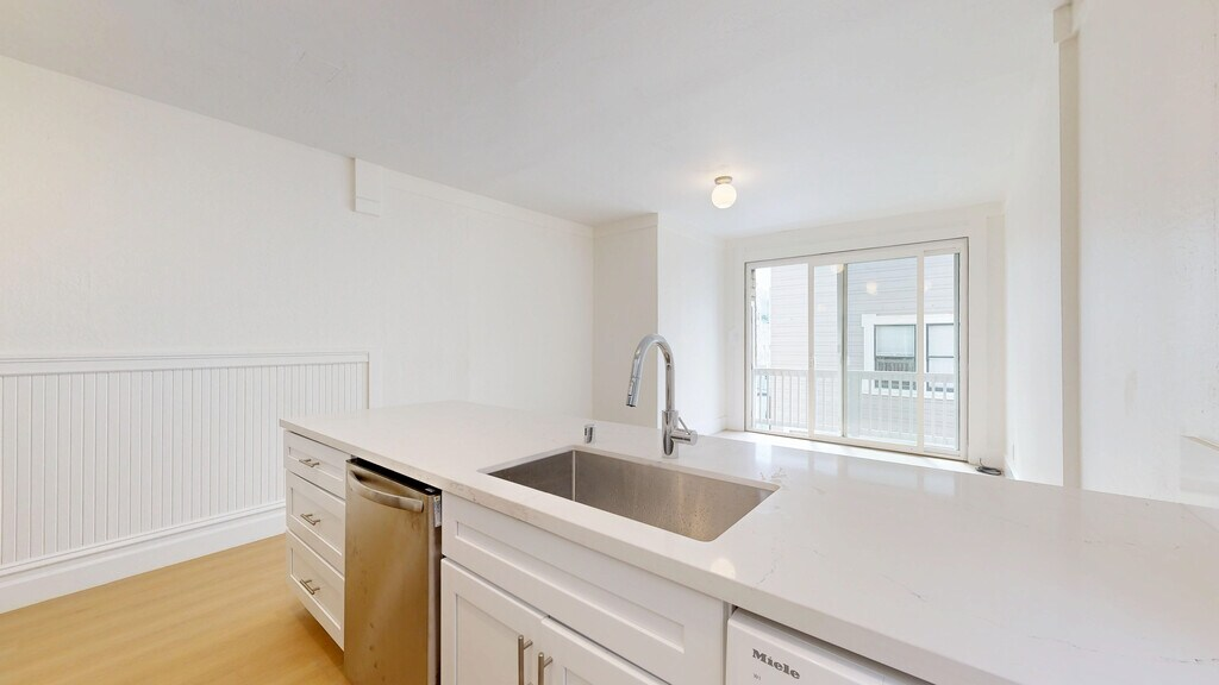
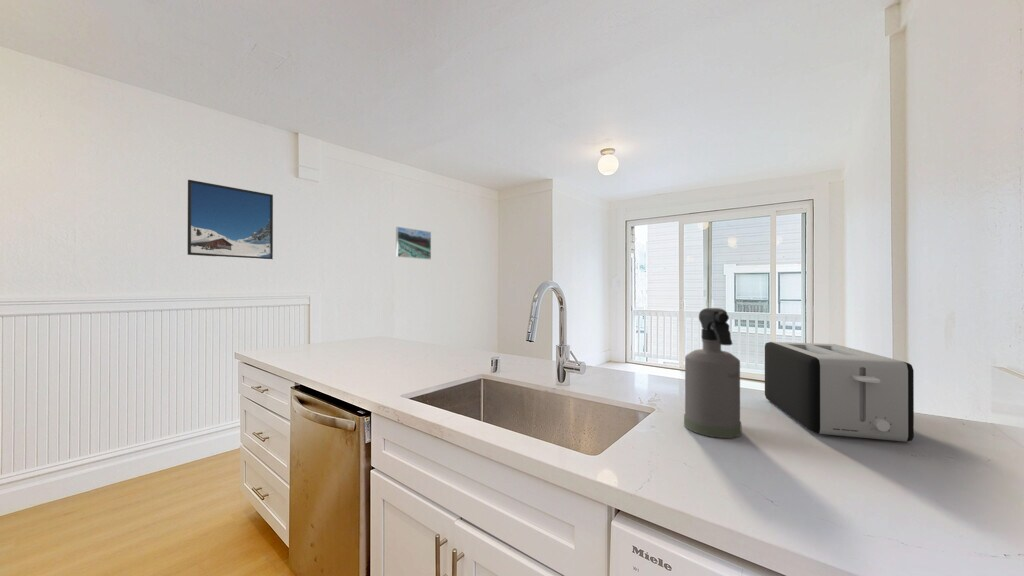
+ toaster [764,341,915,443]
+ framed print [187,179,274,261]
+ spray bottle [683,307,743,439]
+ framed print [395,226,432,260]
